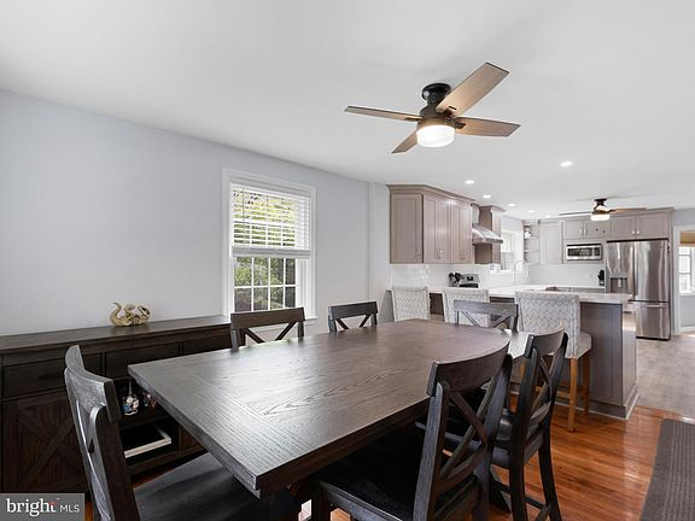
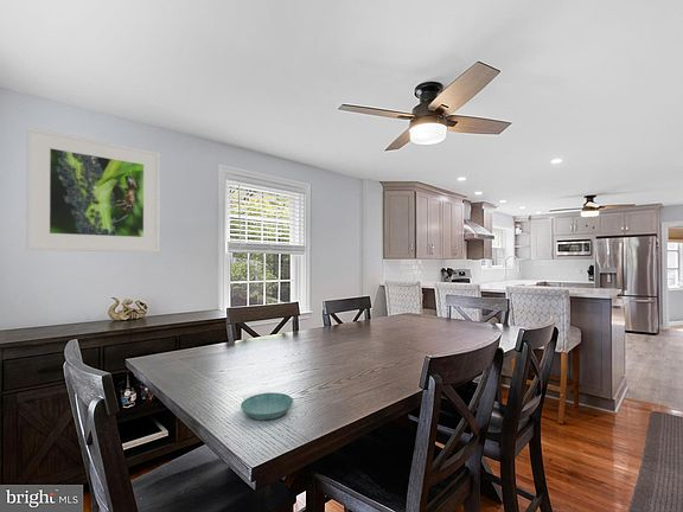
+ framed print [25,126,161,254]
+ saucer [240,391,294,421]
